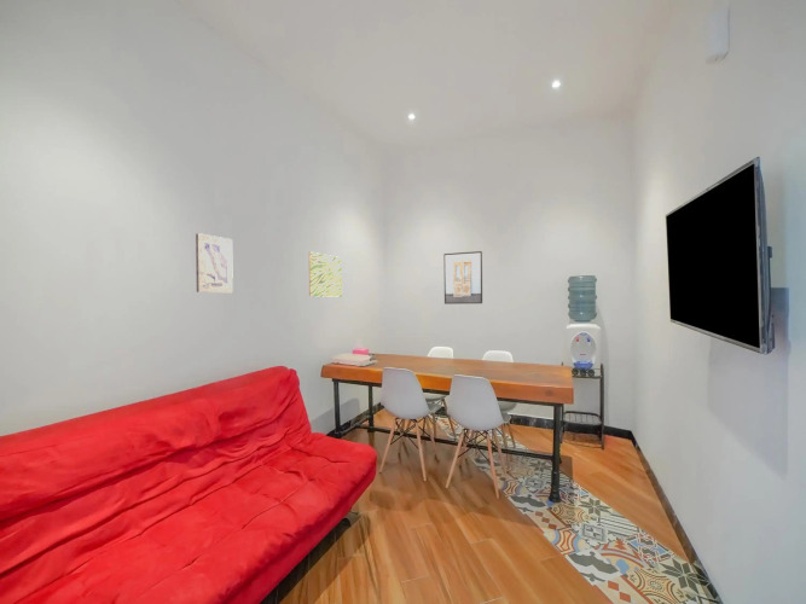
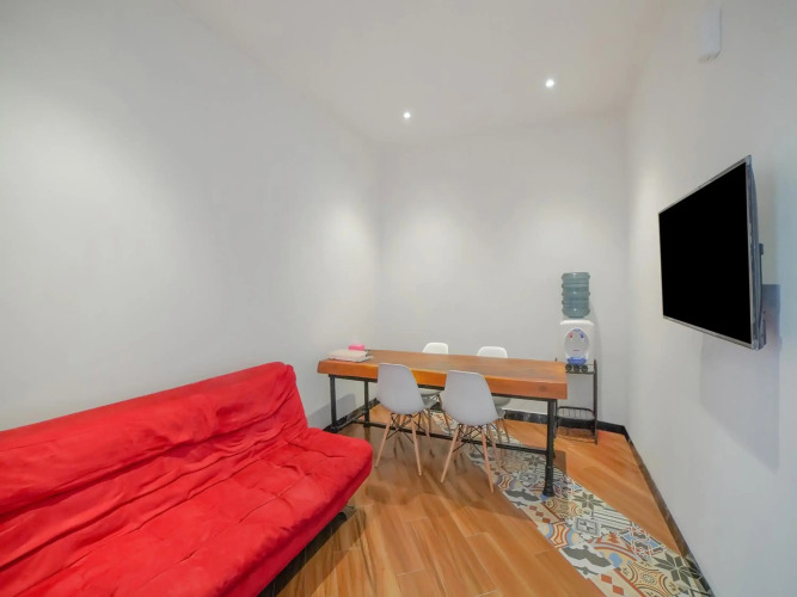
- wall art [308,250,343,298]
- wall art [195,232,234,294]
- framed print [442,250,483,306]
